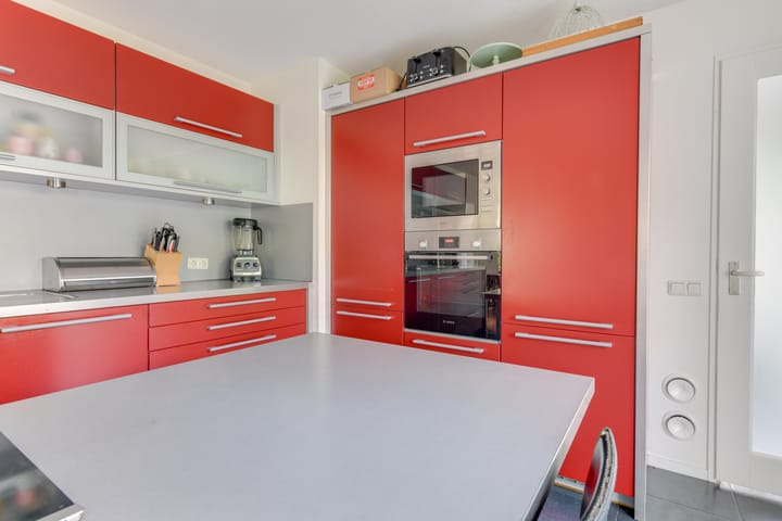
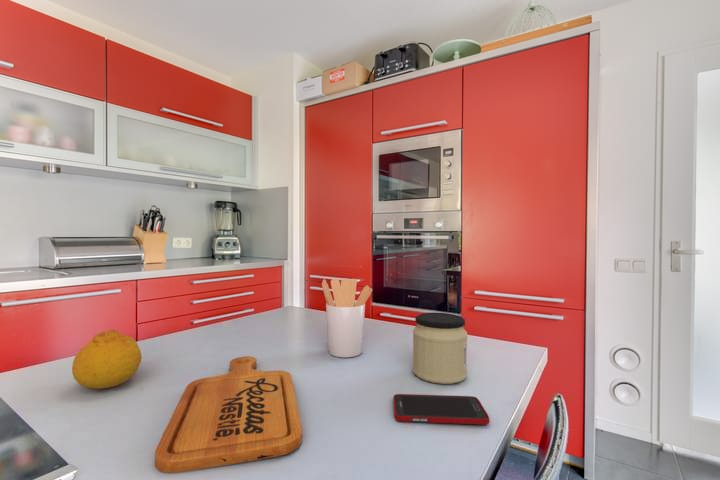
+ jar [412,312,468,385]
+ cutting board [154,355,303,474]
+ cell phone [392,393,490,425]
+ fruit [71,329,143,390]
+ utensil holder [321,277,373,358]
